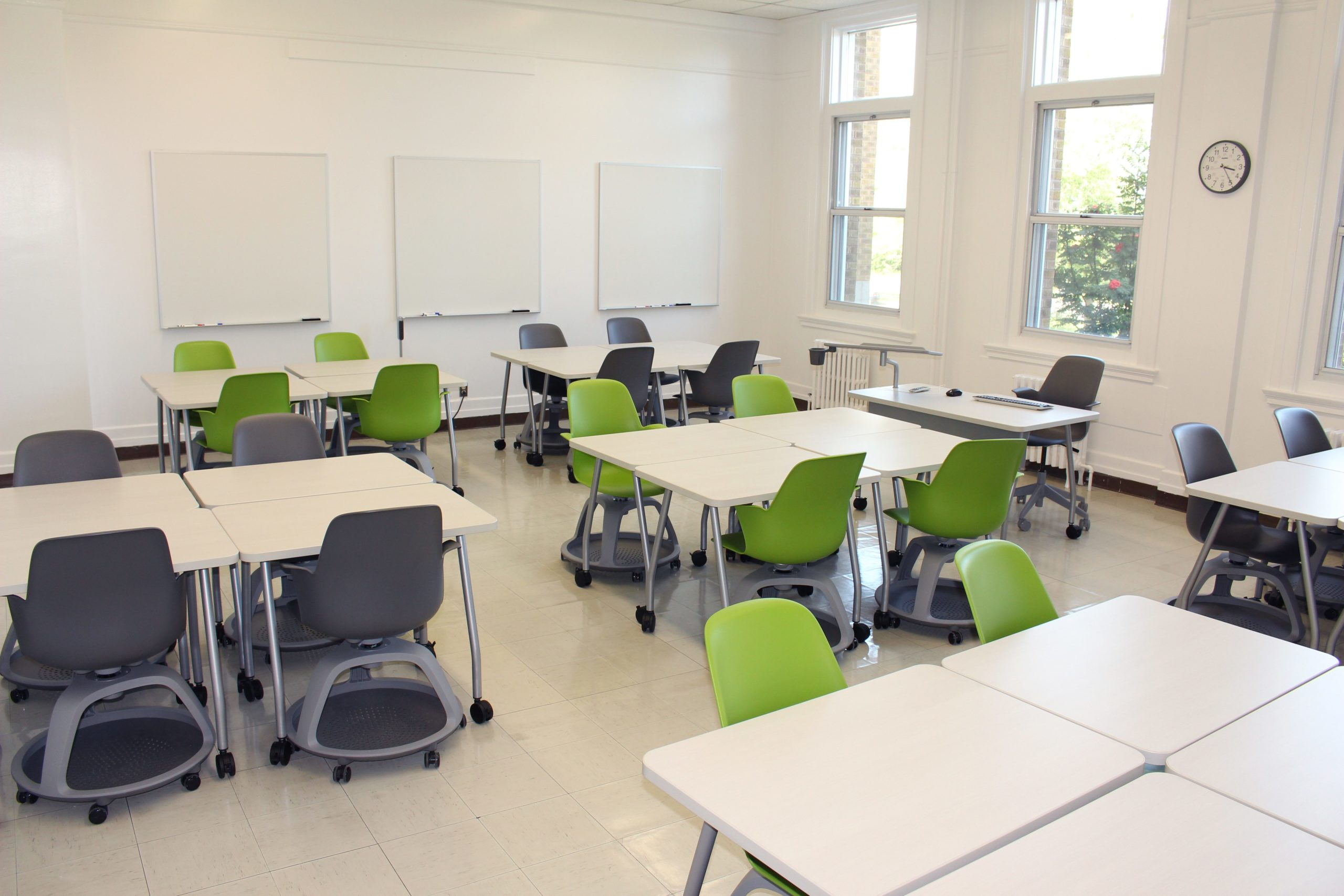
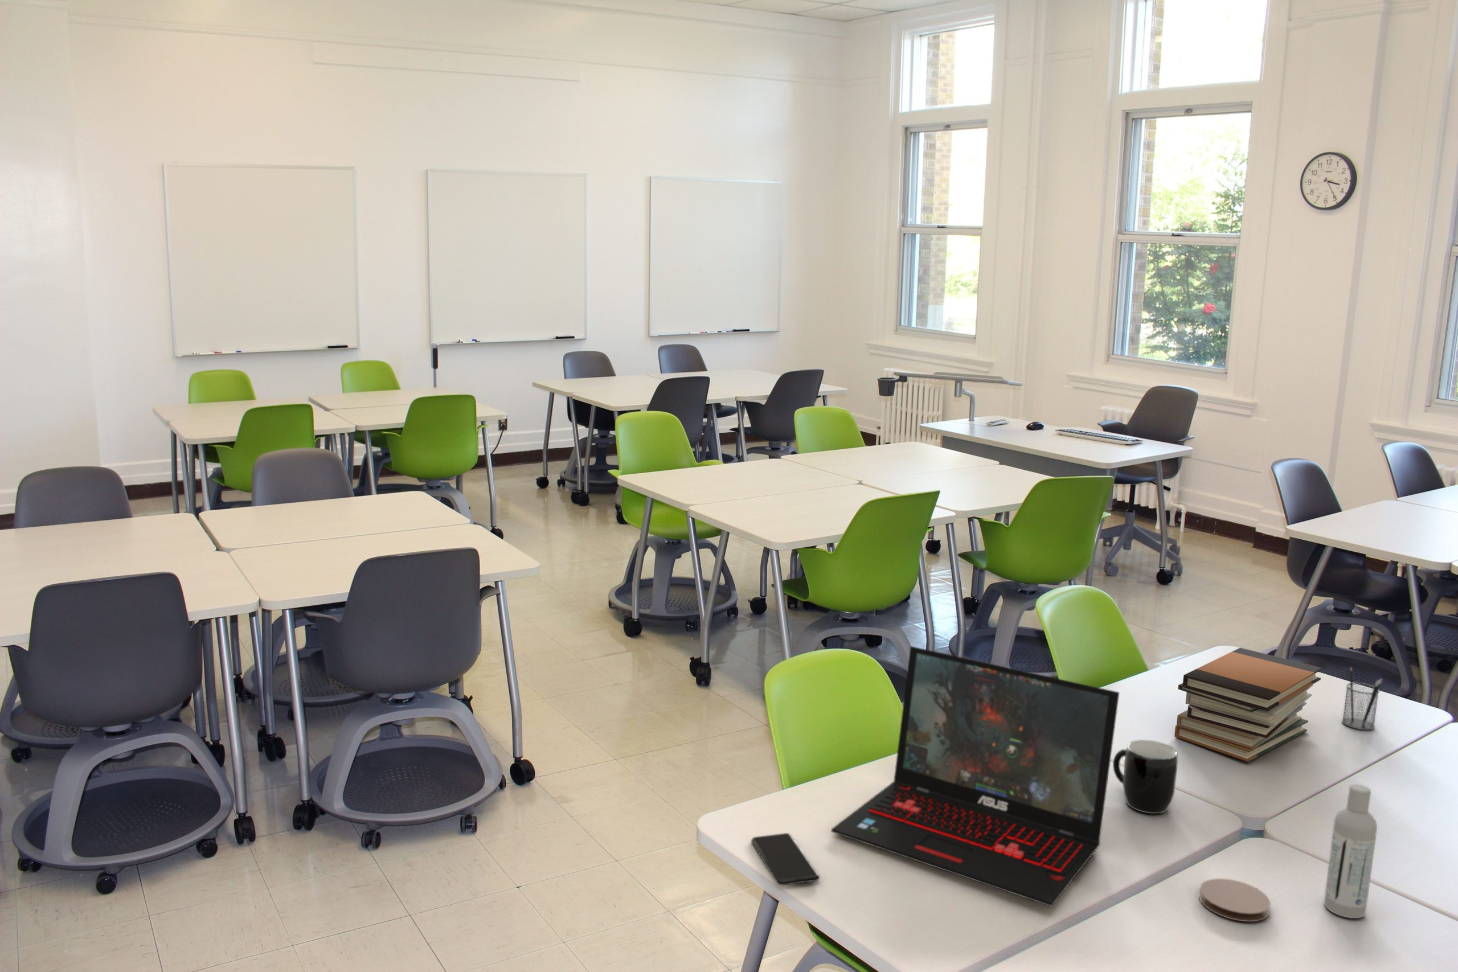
+ pencil holder [1341,666,1383,730]
+ mug [1112,739,1178,815]
+ bottle [1323,783,1378,919]
+ coaster [1199,878,1271,922]
+ laptop [831,645,1121,907]
+ smartphone [751,832,820,886]
+ book stack [1174,648,1322,763]
